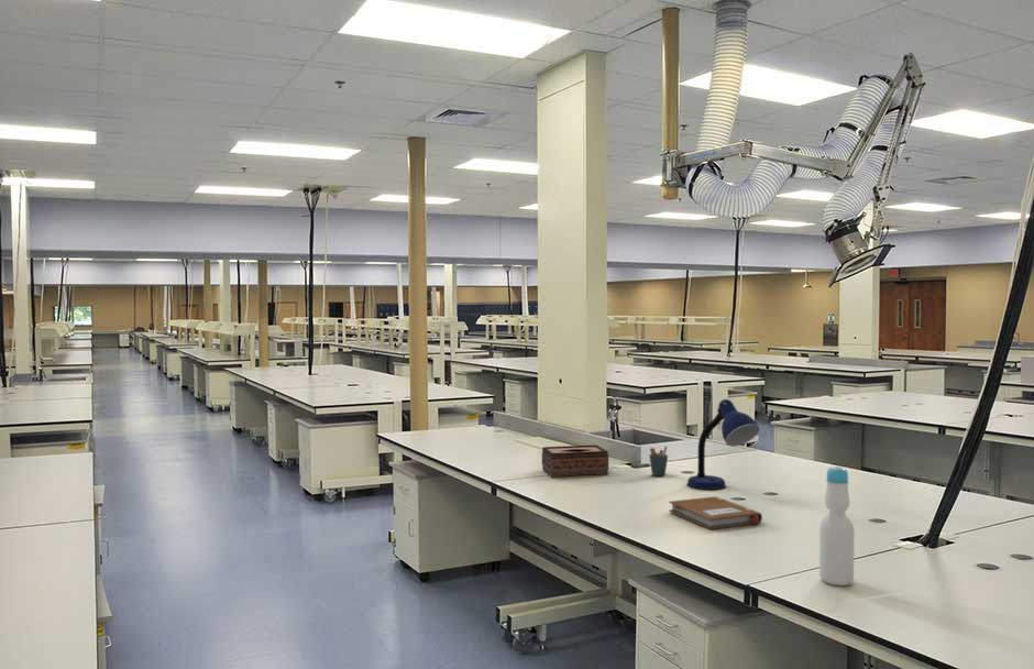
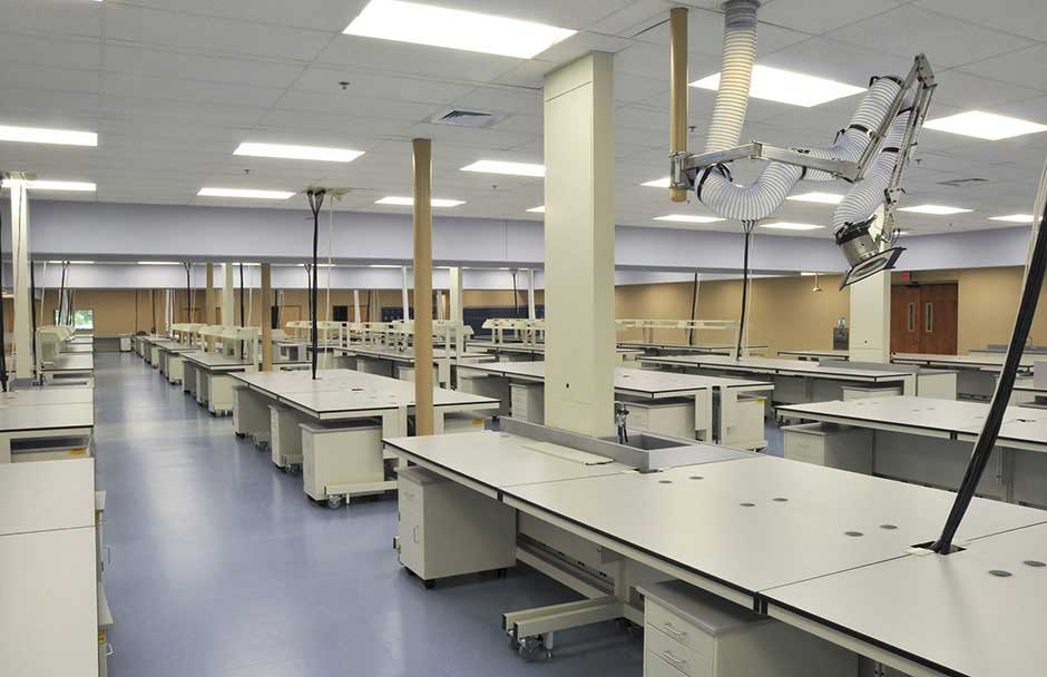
- pen holder [648,446,669,476]
- tissue box [541,443,609,479]
- notebook [668,495,763,530]
- desk lamp [686,398,760,491]
- bottle [818,465,856,588]
